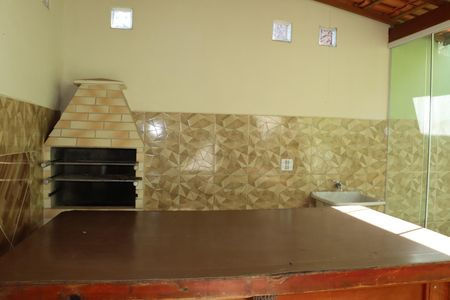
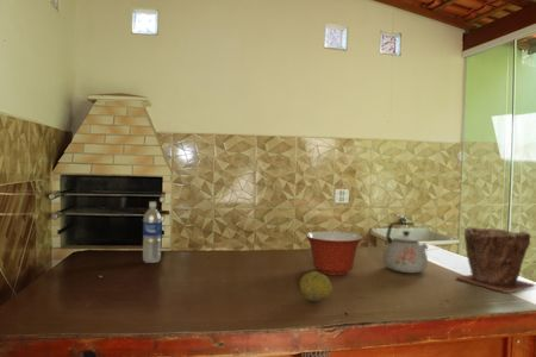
+ water bottle [142,201,163,264]
+ fruit [298,270,334,302]
+ plant pot [455,225,536,294]
+ mixing bowl [305,230,363,276]
+ kettle [382,221,429,274]
